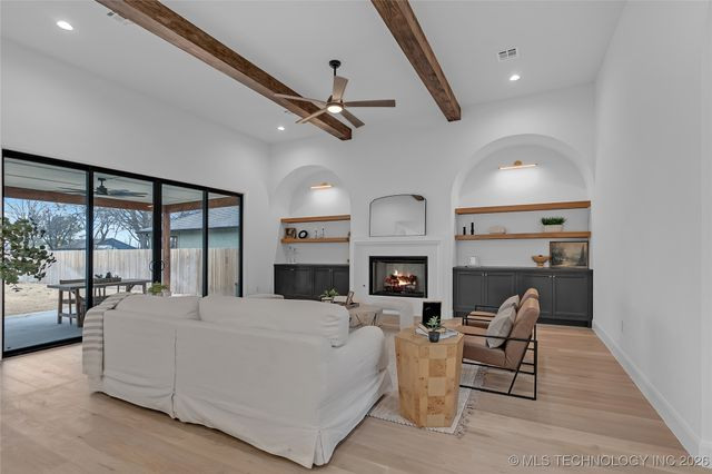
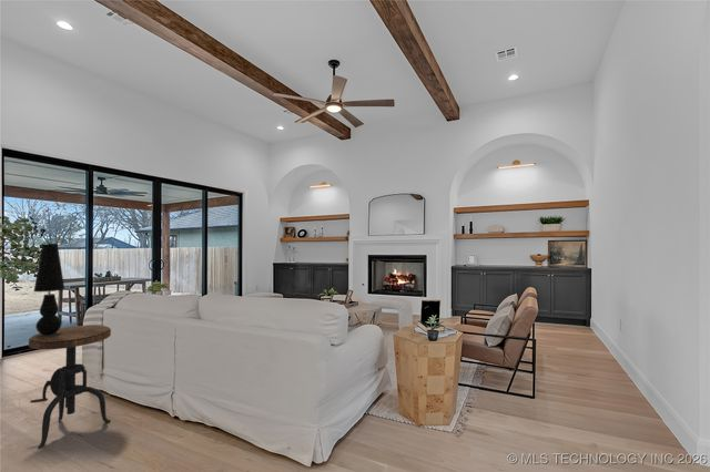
+ side table [28,325,112,450]
+ table lamp [33,243,65,336]
